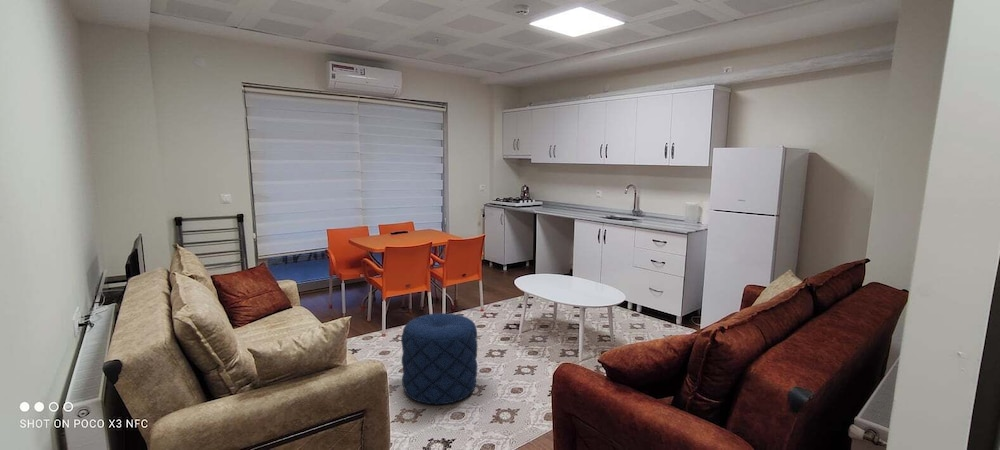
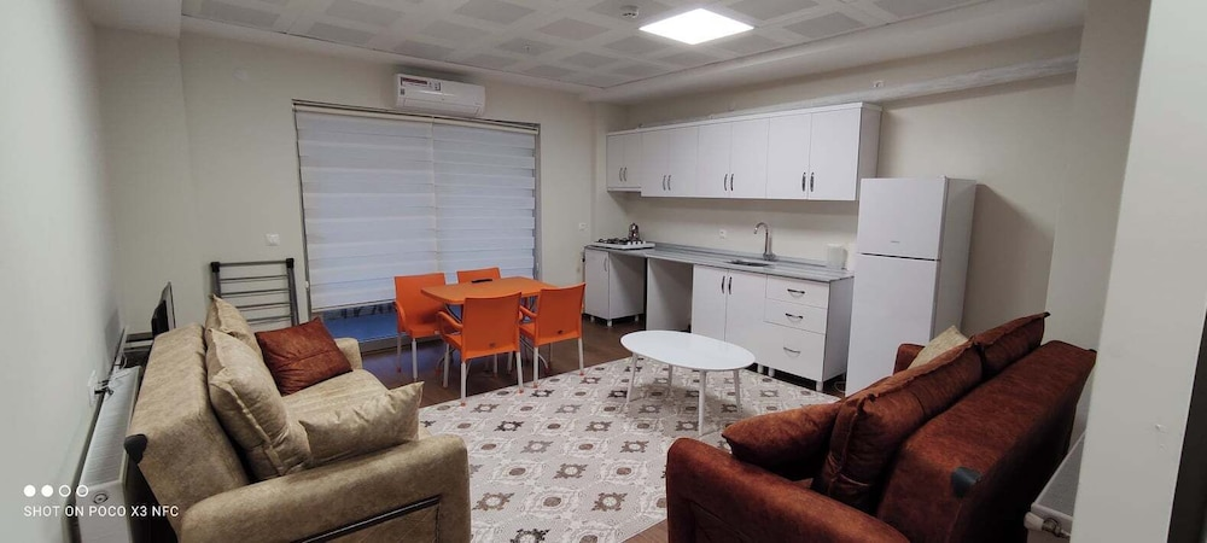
- pouf [400,312,478,406]
